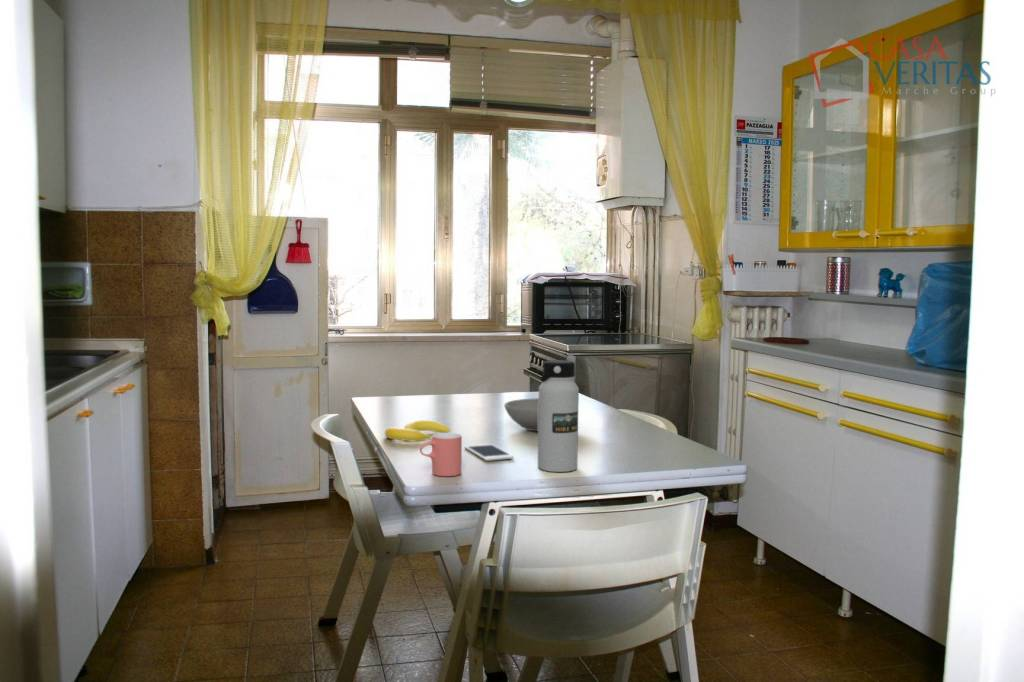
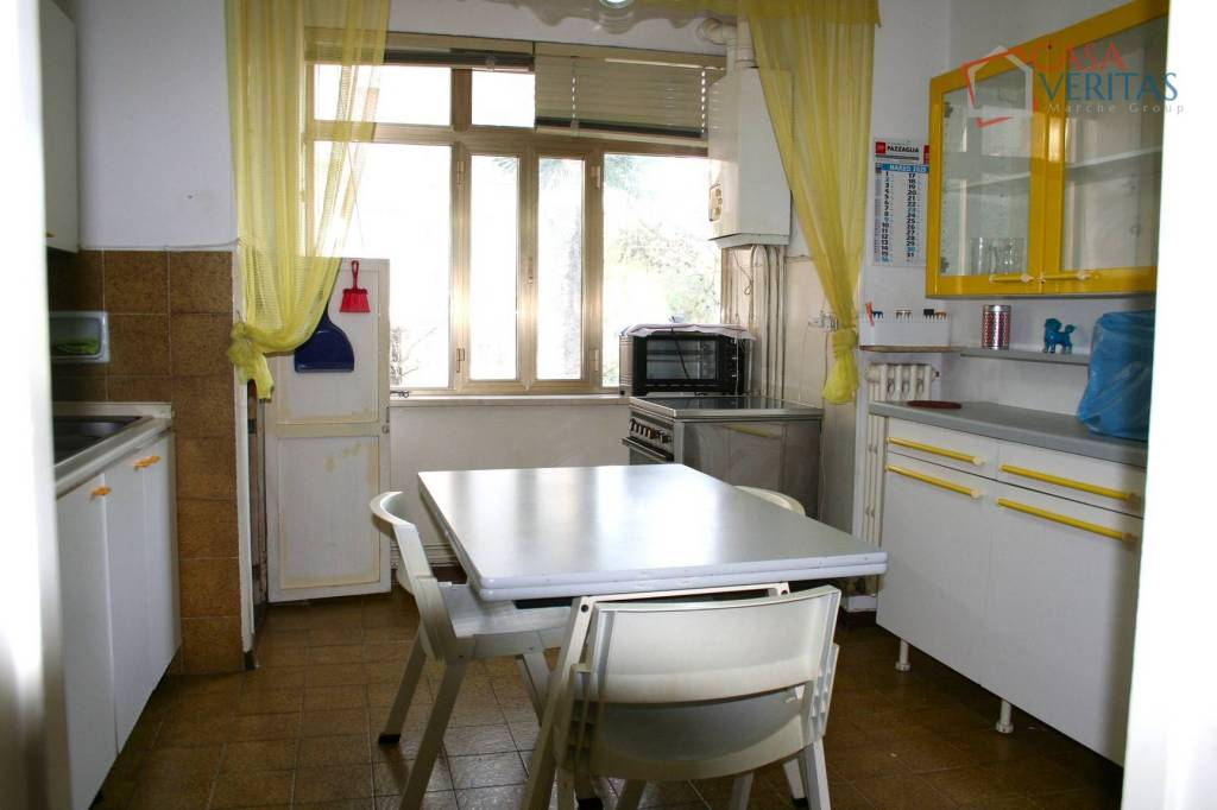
- bowl [503,397,539,432]
- cell phone [464,443,515,462]
- cup [419,432,463,477]
- banana [384,419,451,442]
- water bottle [537,359,580,473]
